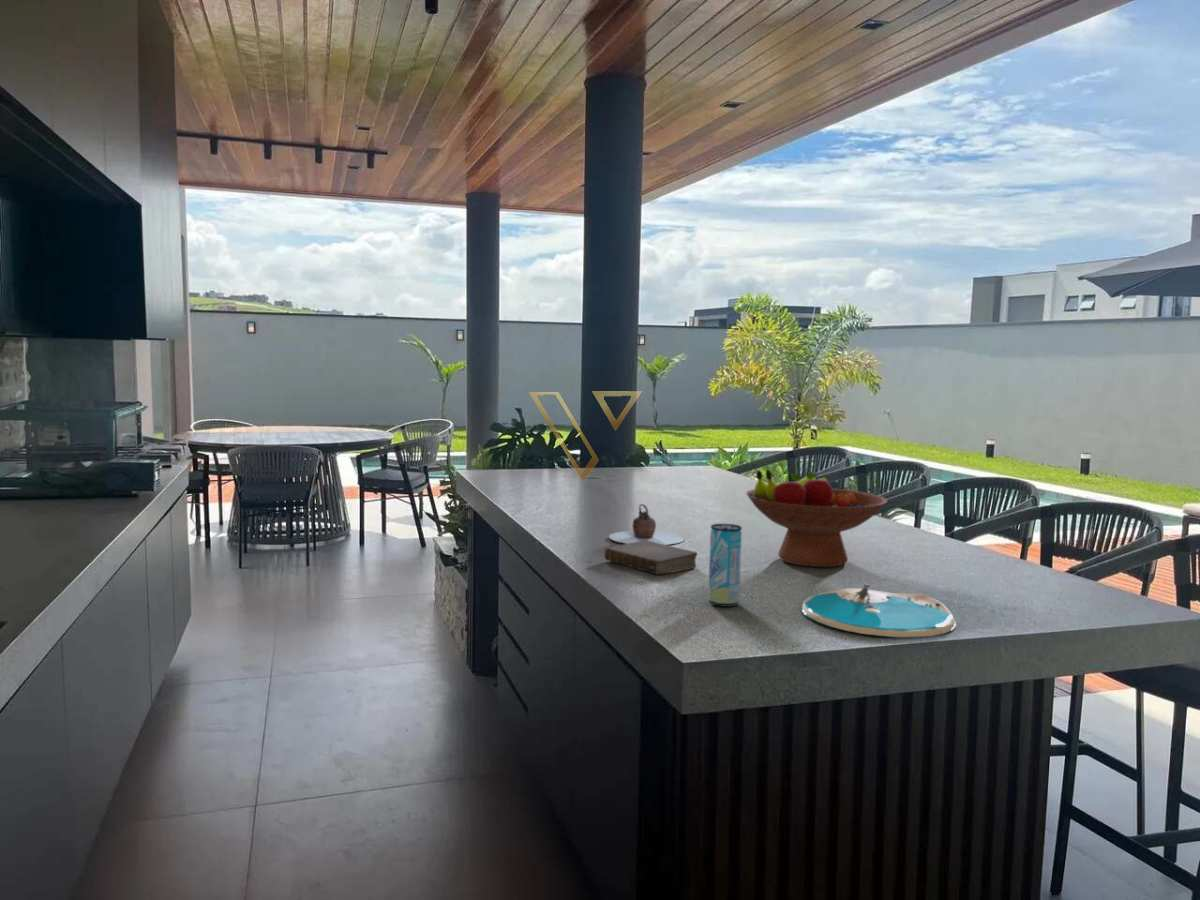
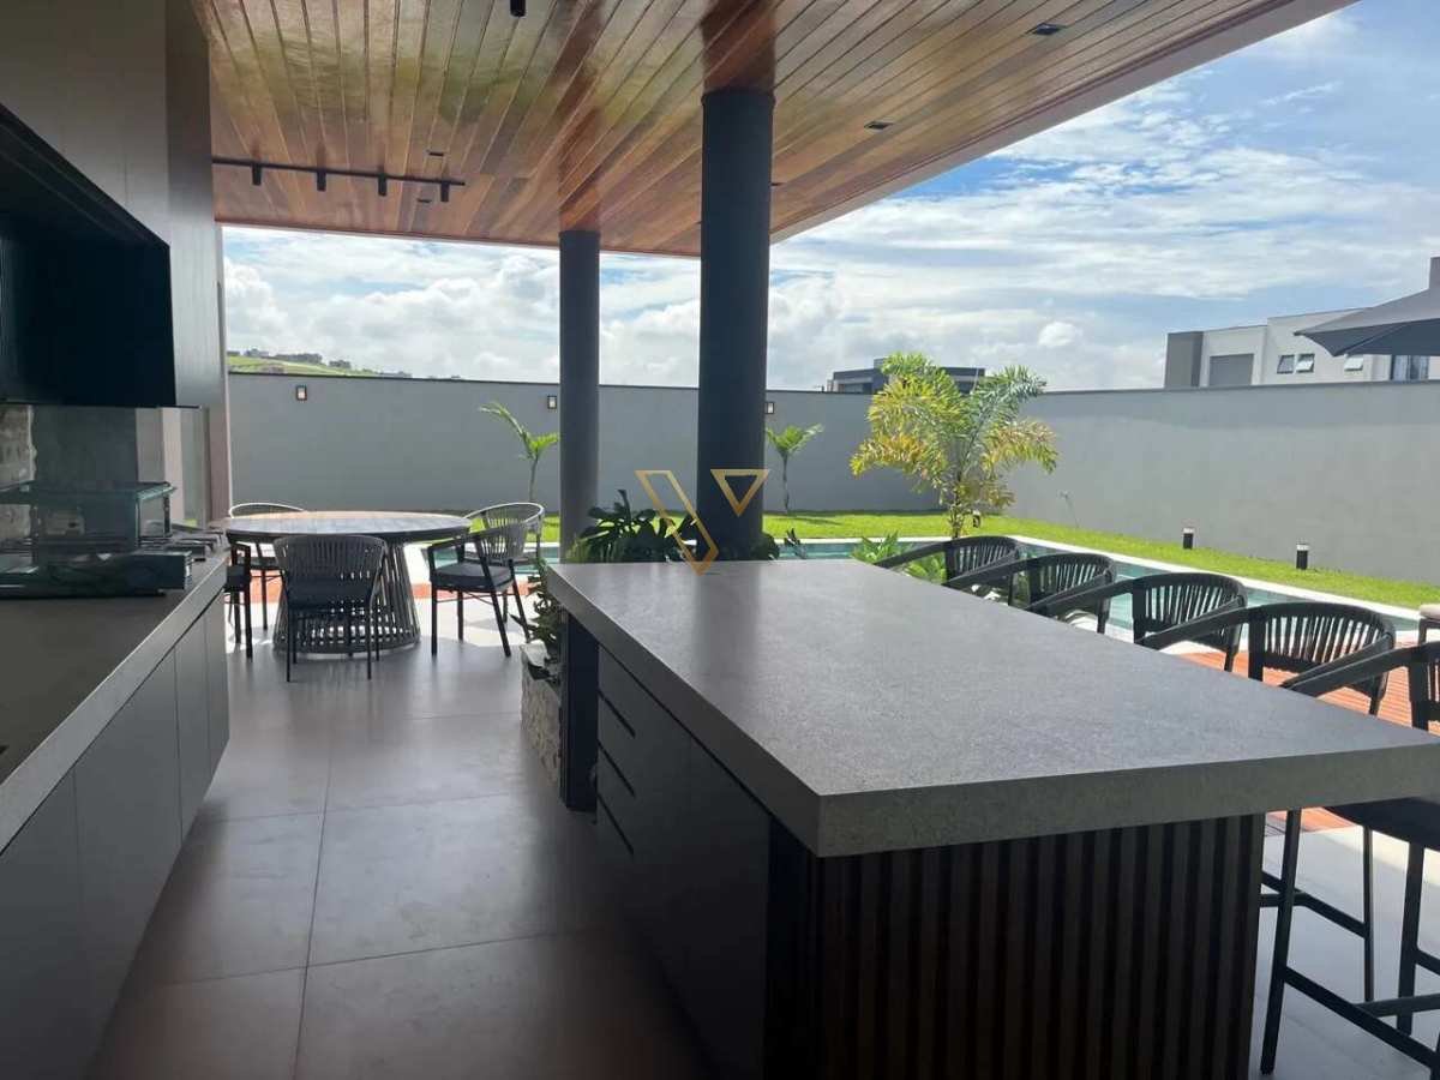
- book [604,540,699,576]
- fruit bowl [745,469,888,568]
- beverage can [707,523,743,608]
- plate [800,583,957,639]
- teapot [608,503,685,546]
